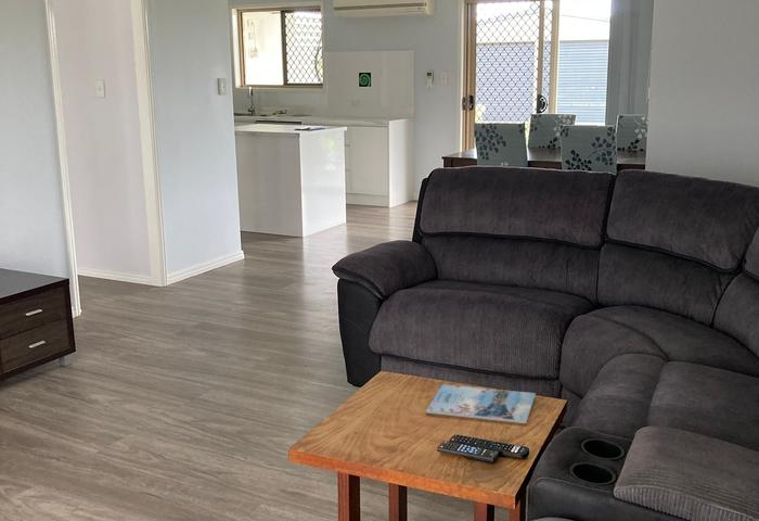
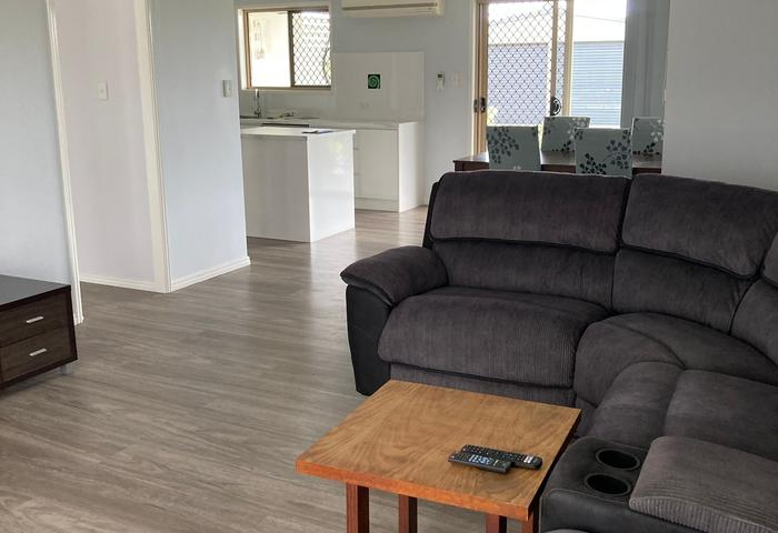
- magazine [425,383,537,424]
